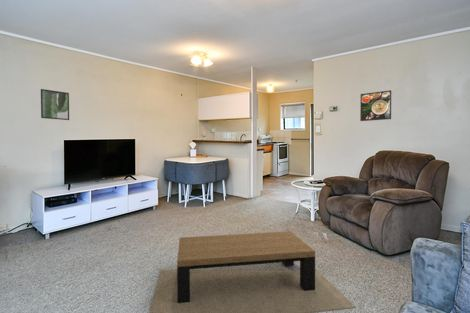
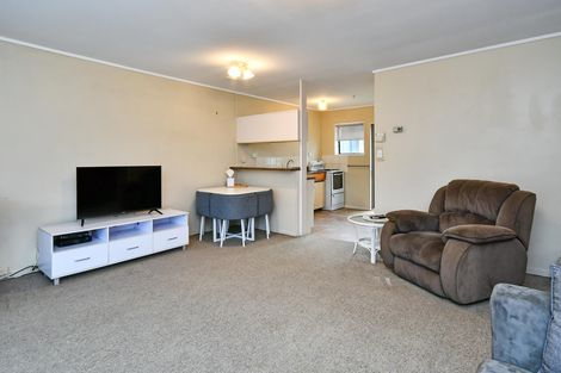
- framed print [40,88,70,121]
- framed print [359,89,392,122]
- coffee table [150,230,357,313]
